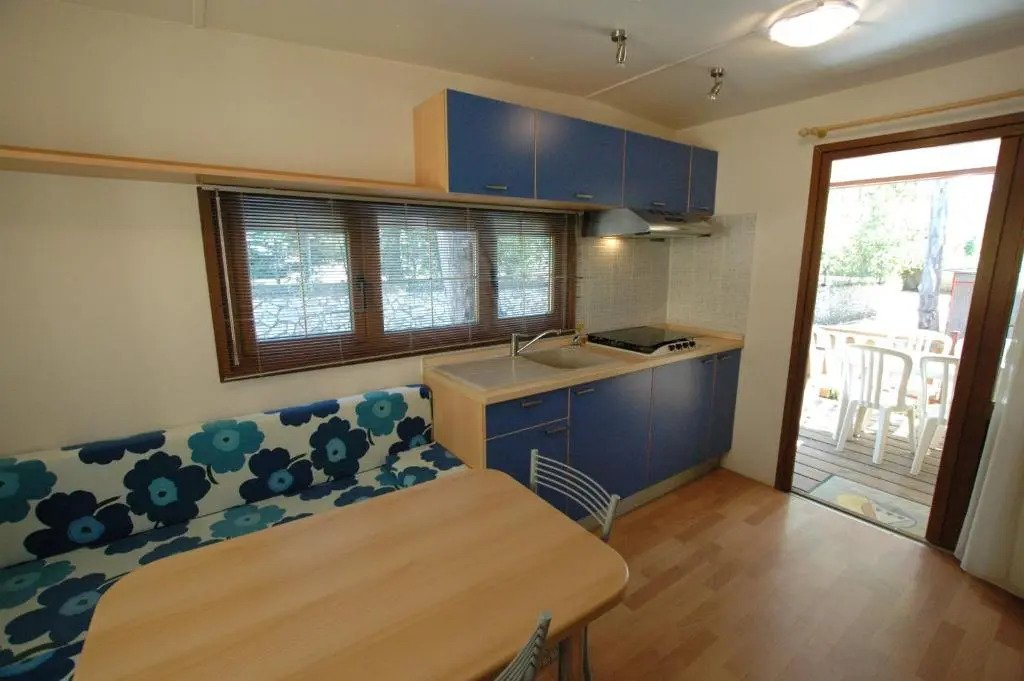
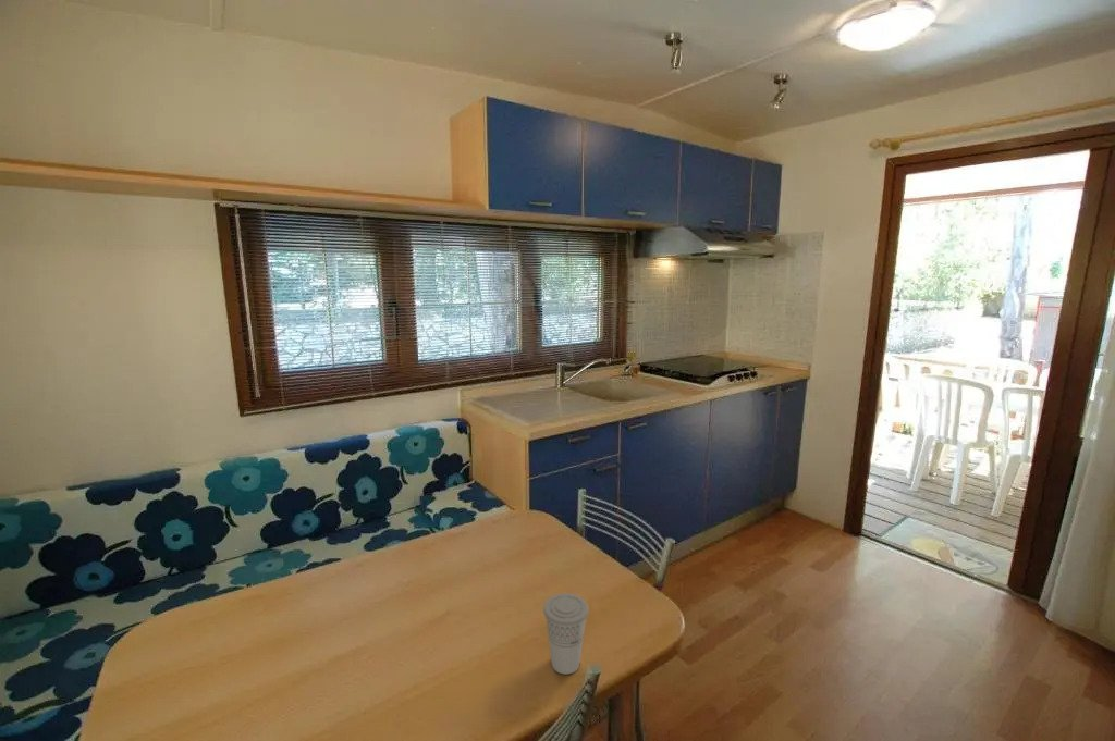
+ cup [542,592,590,676]
